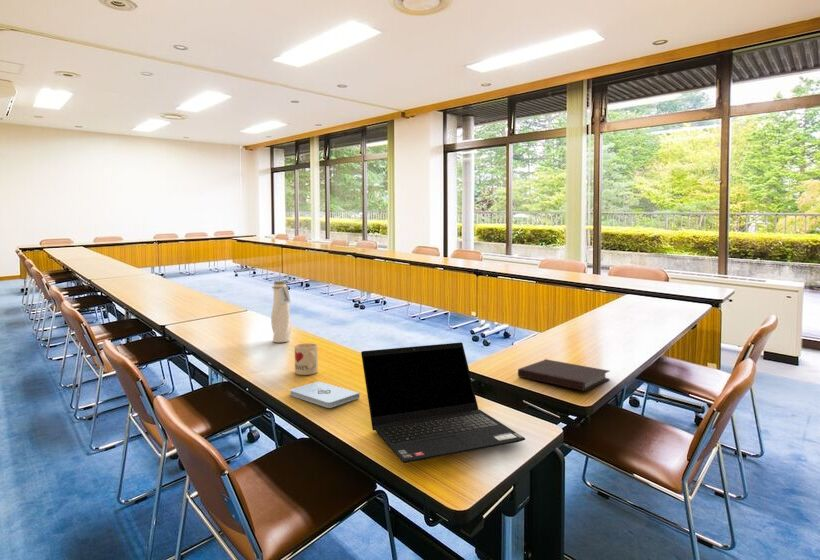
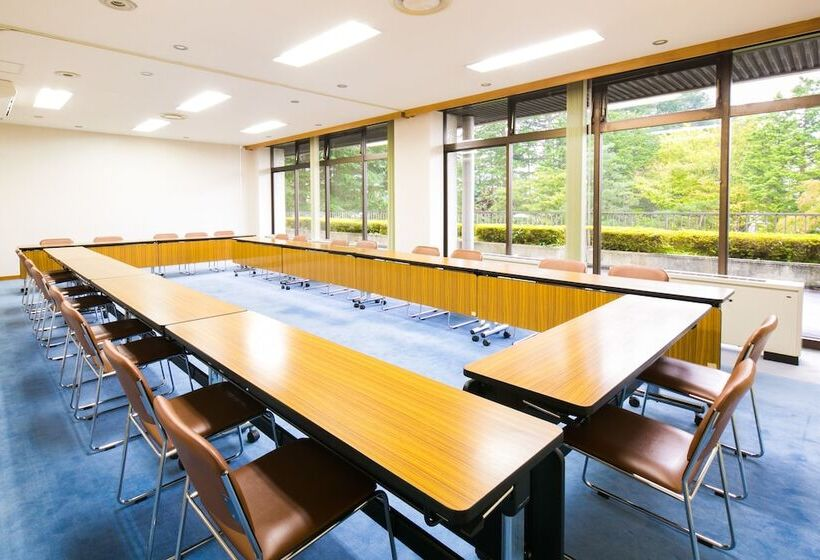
- notebook [517,358,610,392]
- notepad [289,380,361,409]
- laptop computer [360,341,526,464]
- mug [294,342,319,376]
- water bottle [270,280,292,343]
